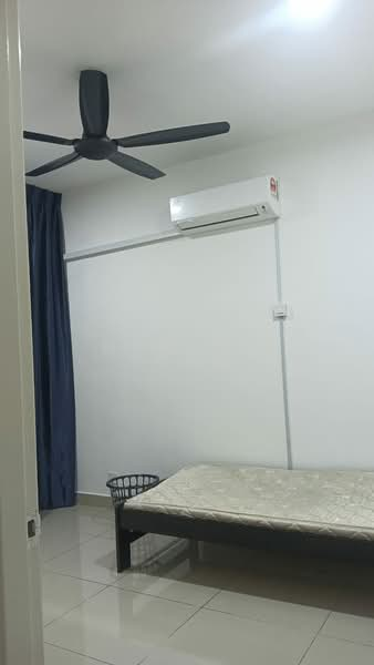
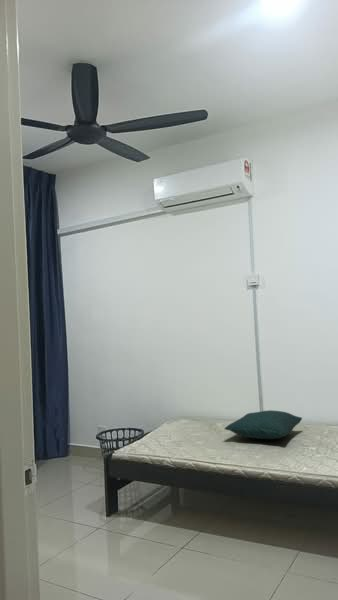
+ pillow [223,409,303,440]
